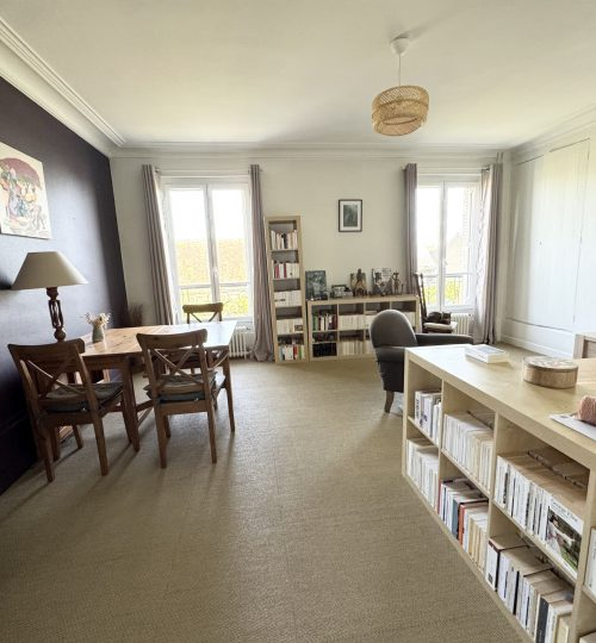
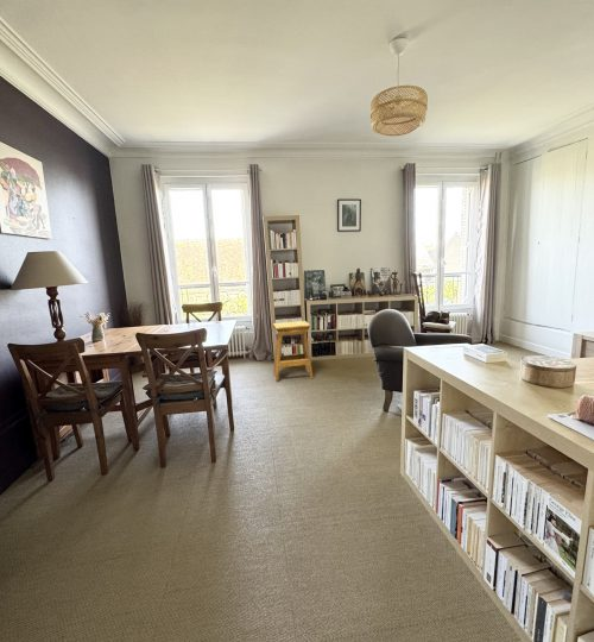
+ stool [272,320,314,383]
